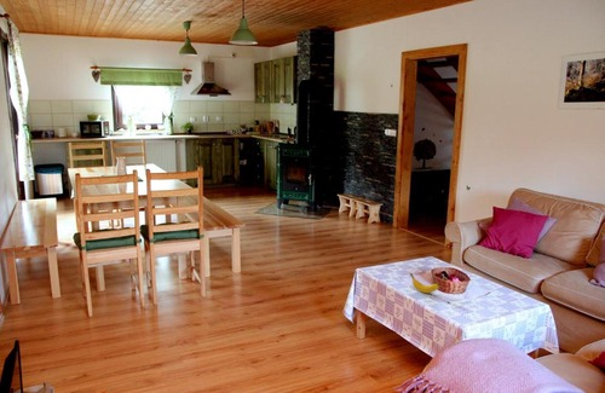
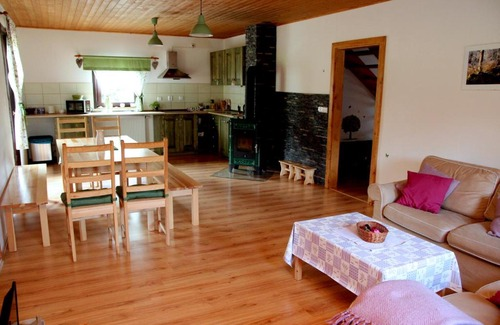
- banana [409,272,440,294]
